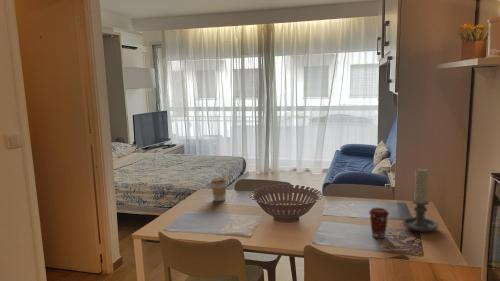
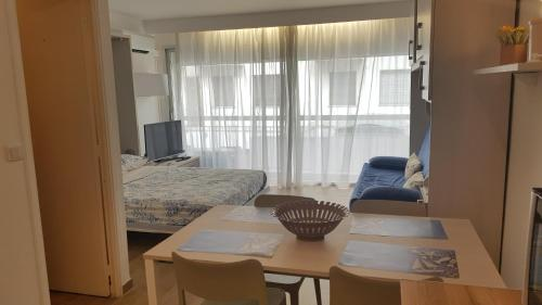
- coffee cup [210,177,228,202]
- coffee cup [368,207,390,240]
- candle holder [401,167,439,233]
